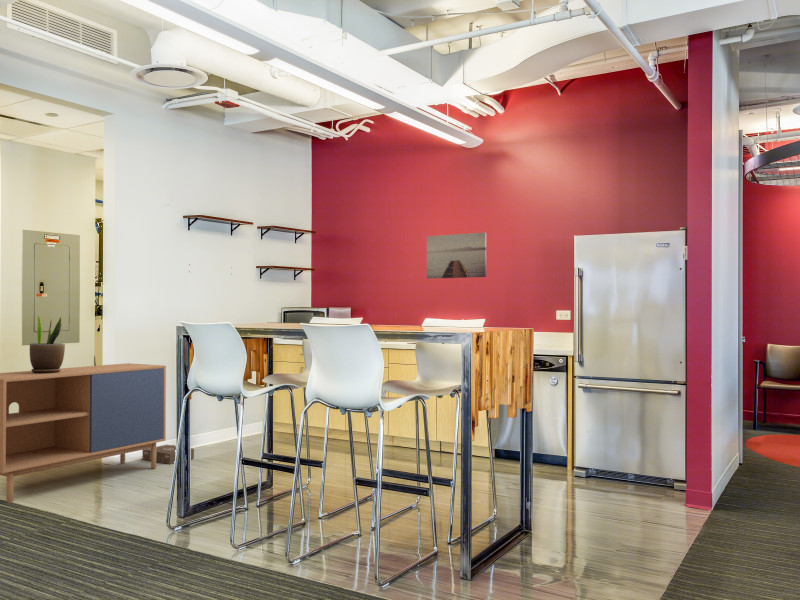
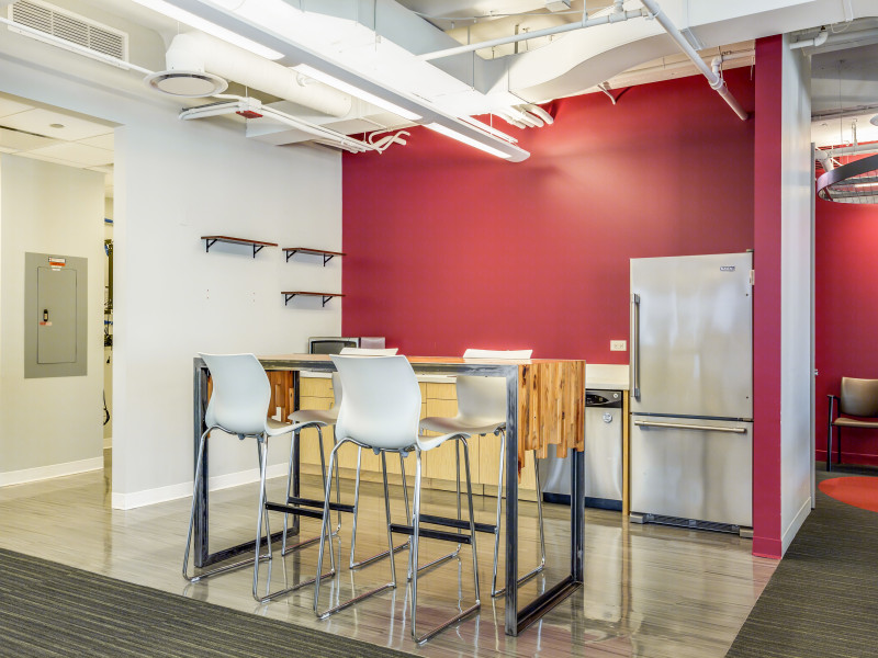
- potted plant [29,313,66,373]
- wall art [426,232,487,280]
- storage cabinet [0,362,167,503]
- ammunition box [141,444,195,465]
